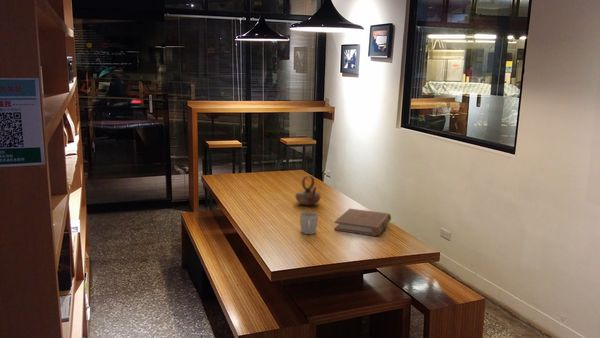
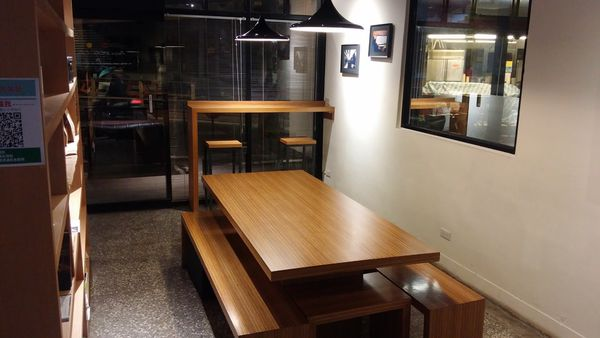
- mug [299,211,319,235]
- teapot [295,174,321,206]
- book [333,208,392,237]
